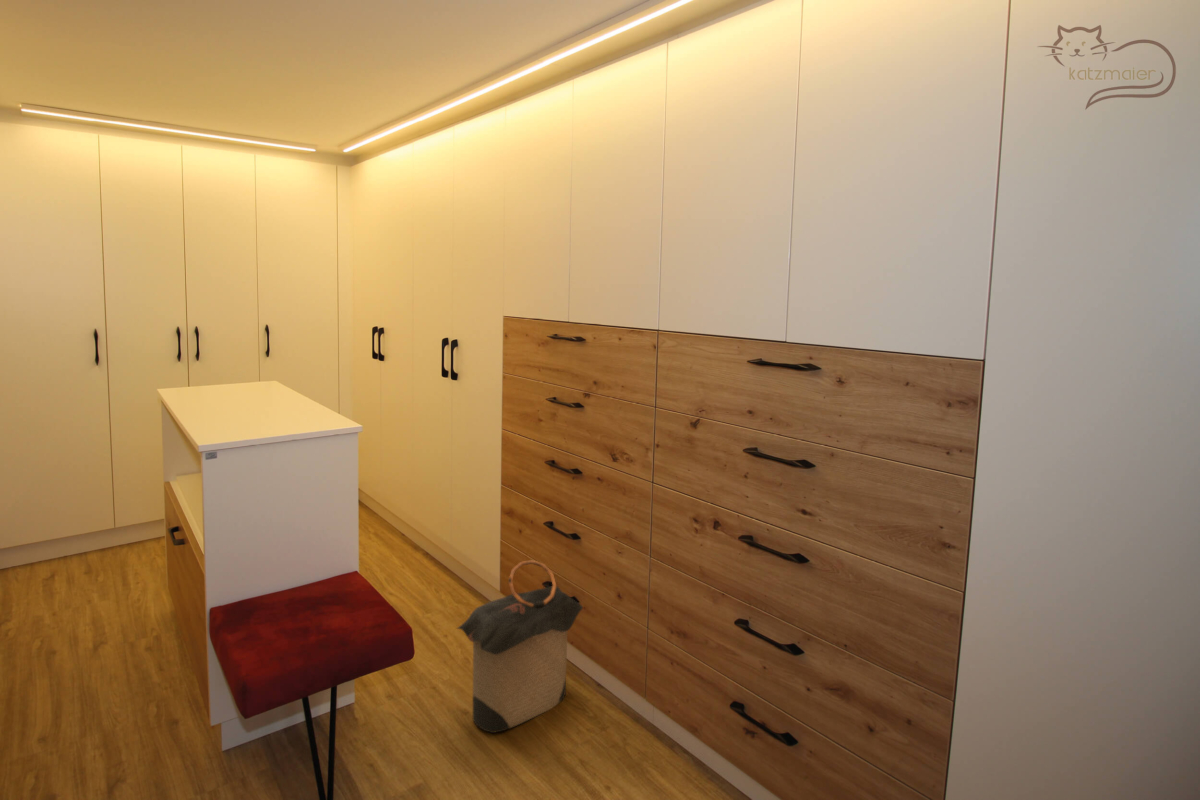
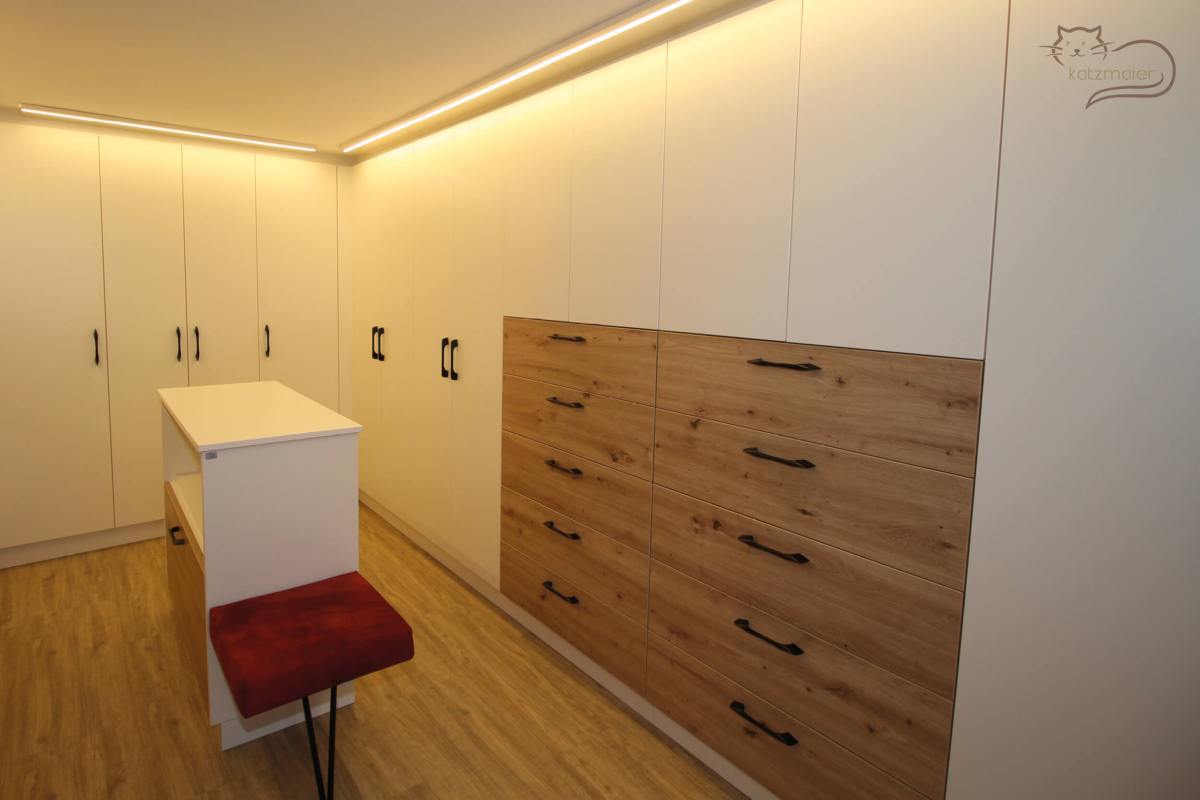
- laundry hamper [455,559,584,734]
